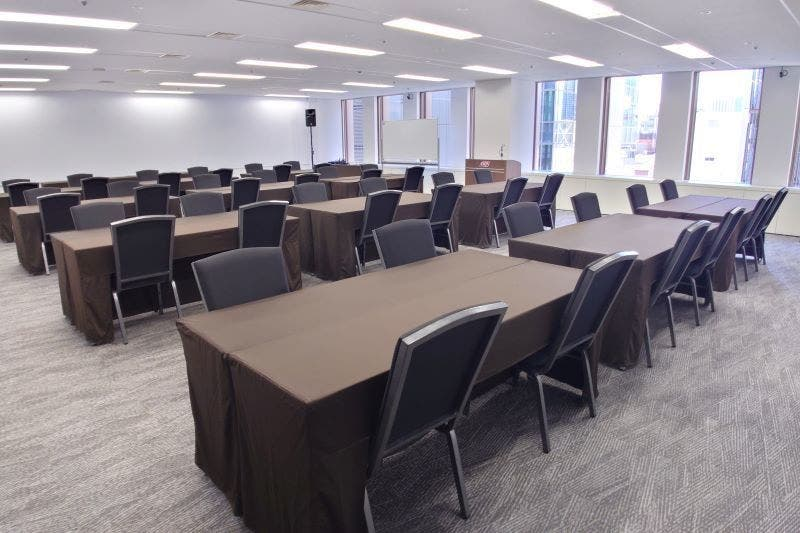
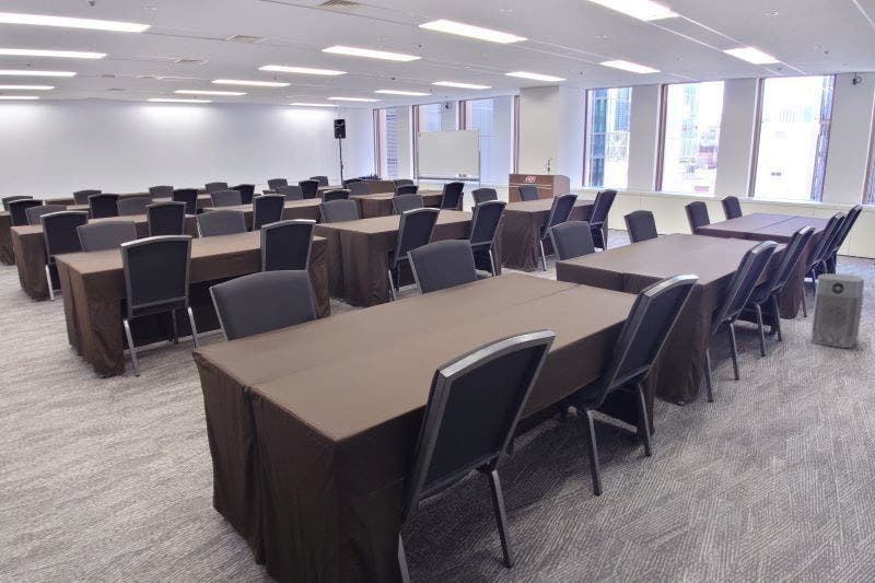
+ air purifier [809,272,865,349]
